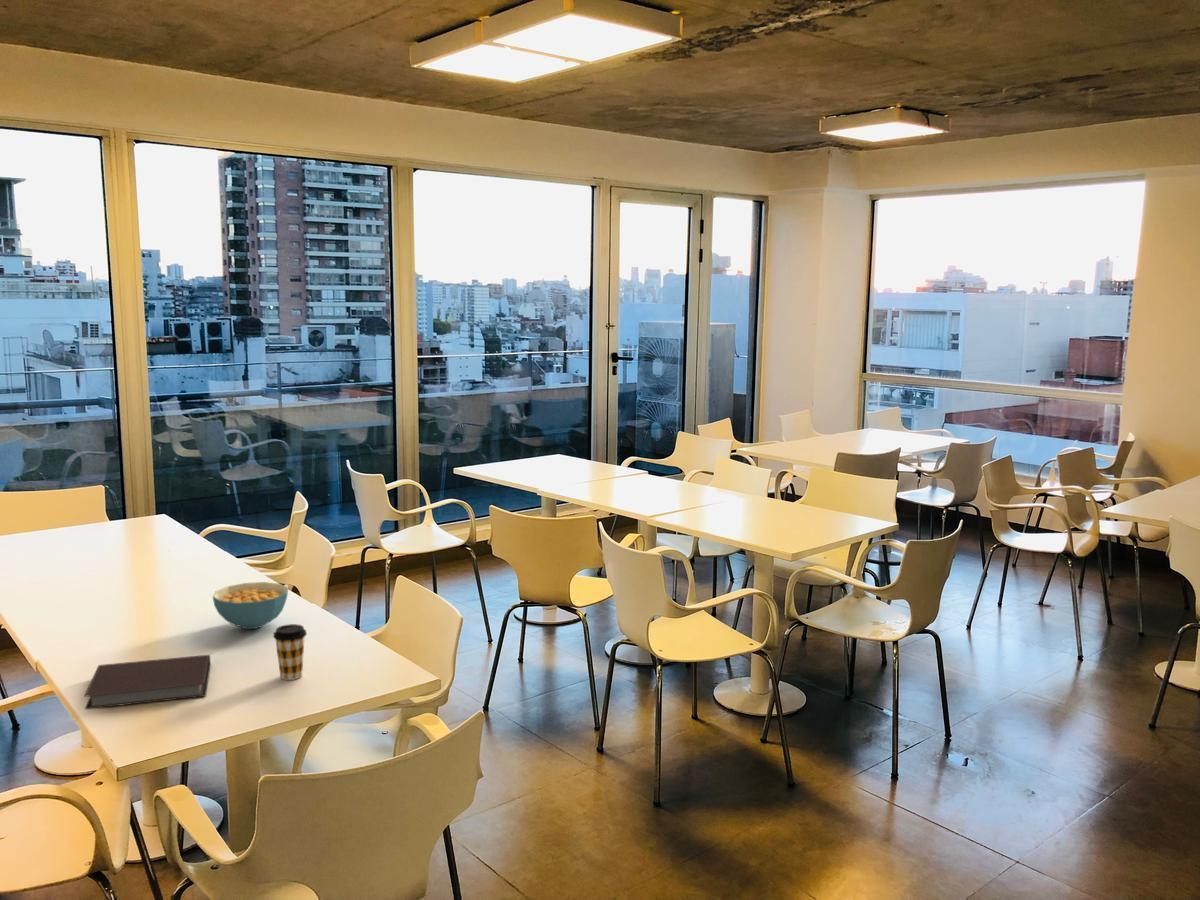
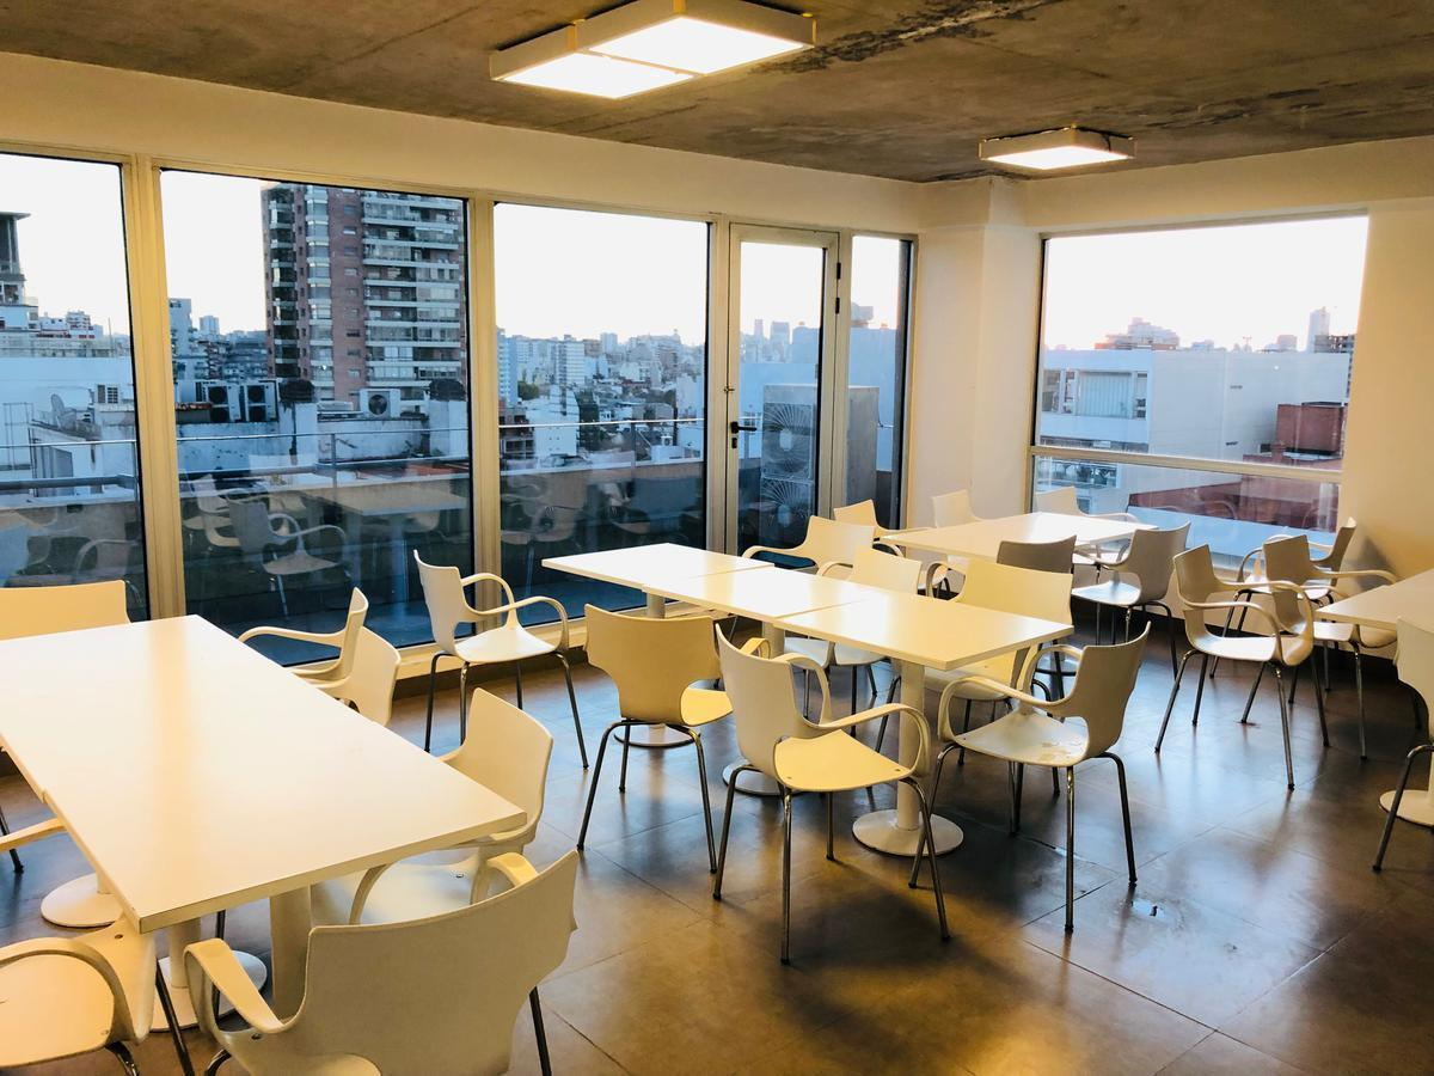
- coffee cup [272,623,308,681]
- notebook [83,654,212,710]
- cereal bowl [212,581,289,630]
